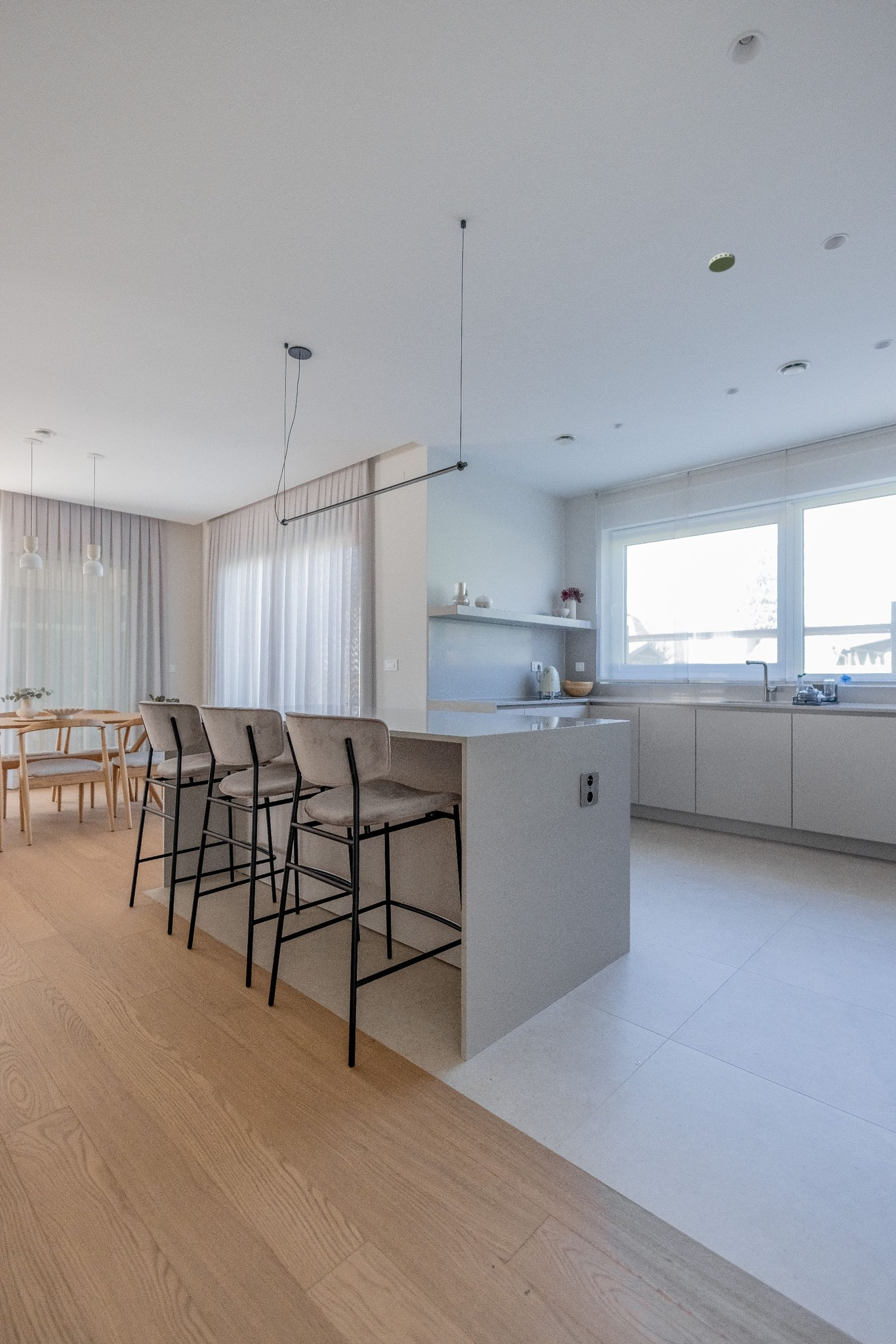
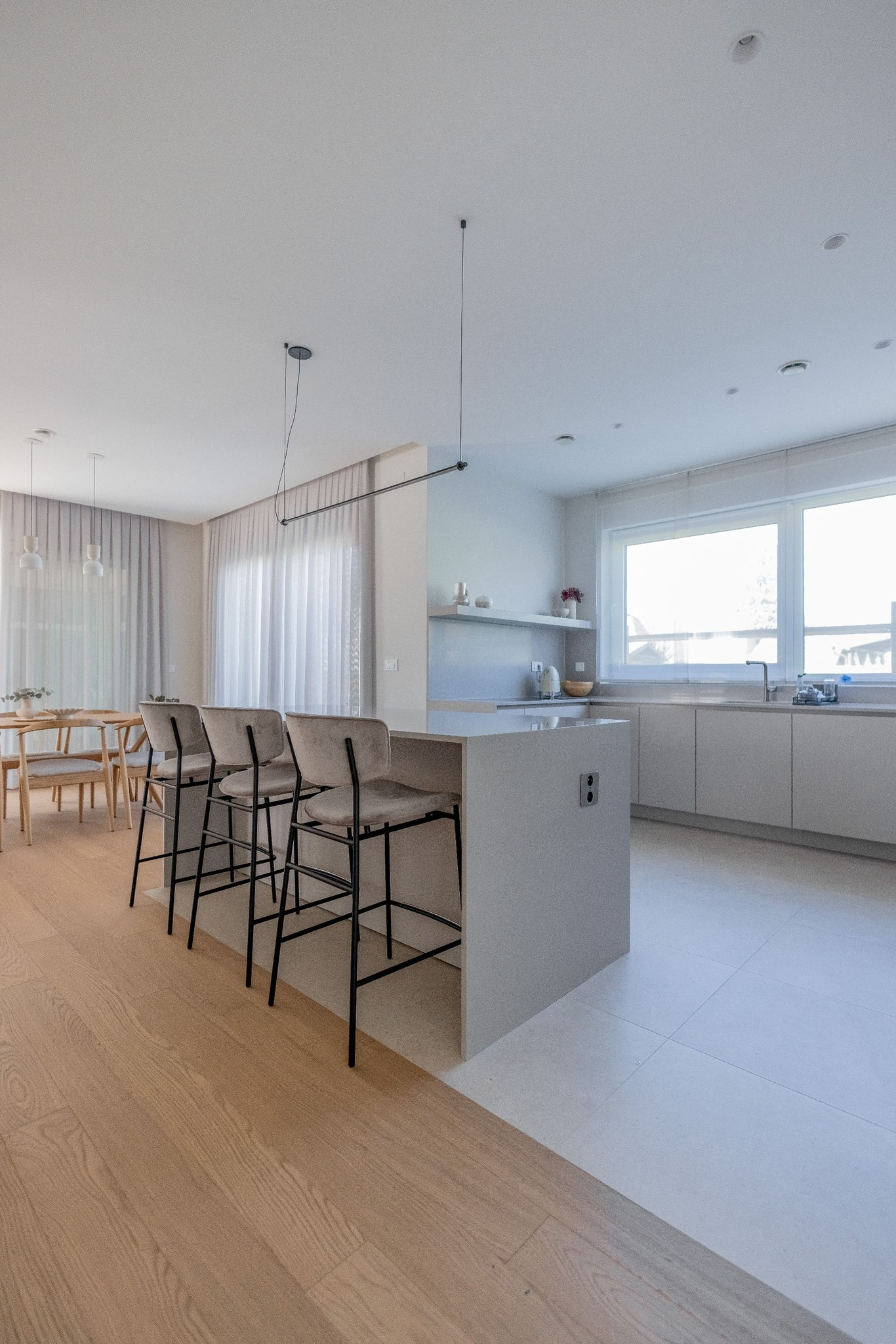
- smoke detector [708,252,736,273]
